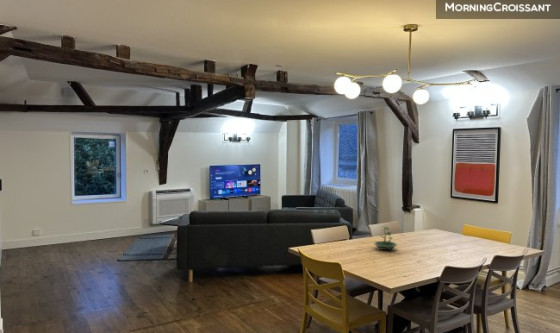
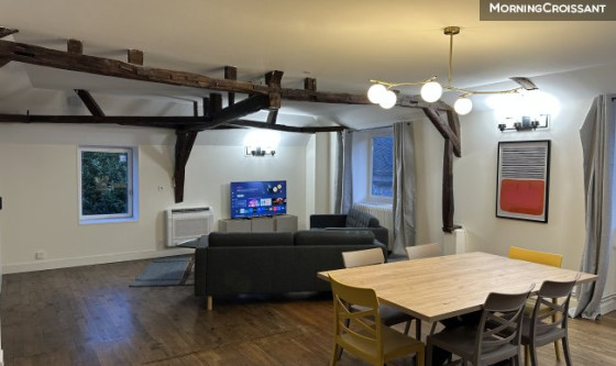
- terrarium [373,225,399,251]
